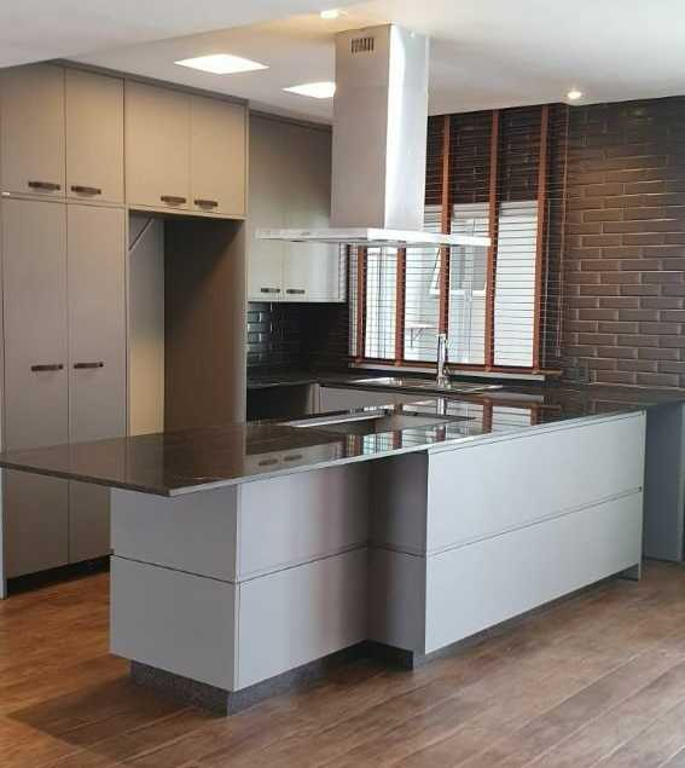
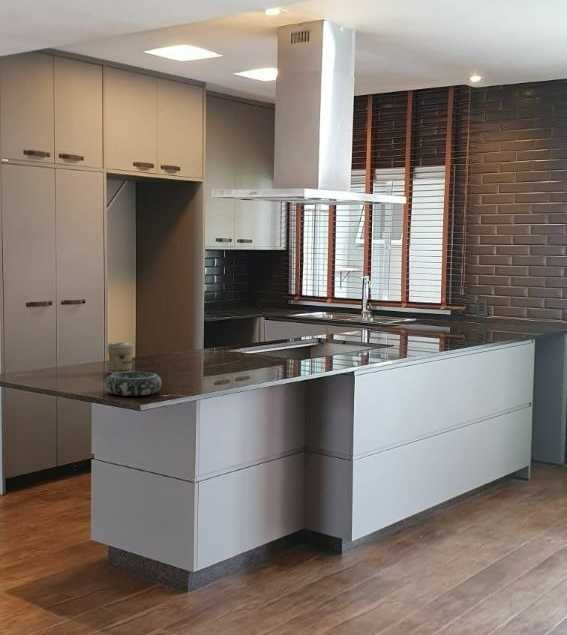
+ decorative bowl [104,371,163,397]
+ jar [107,341,134,374]
